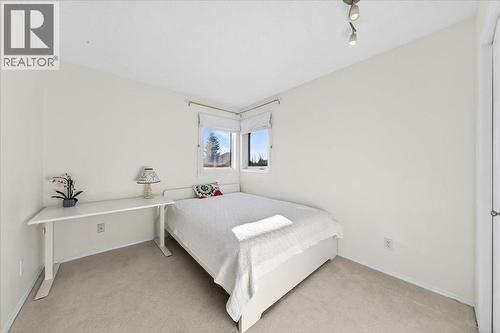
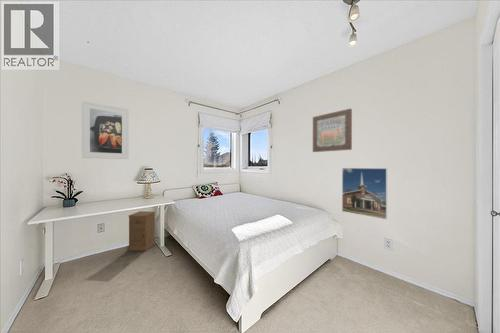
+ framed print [341,167,388,221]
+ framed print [81,100,129,160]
+ wall art [312,107,353,153]
+ nightstand [126,210,157,252]
